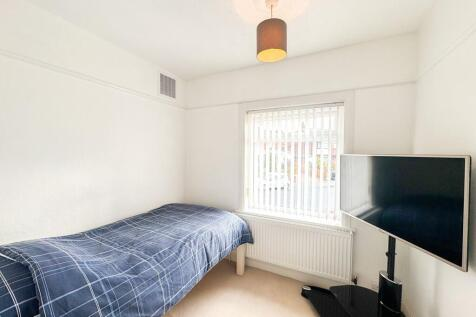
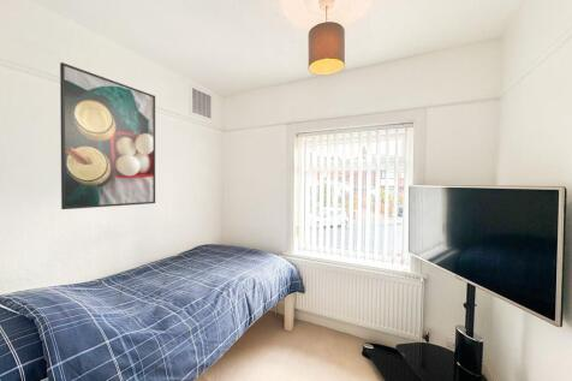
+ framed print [59,61,156,210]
